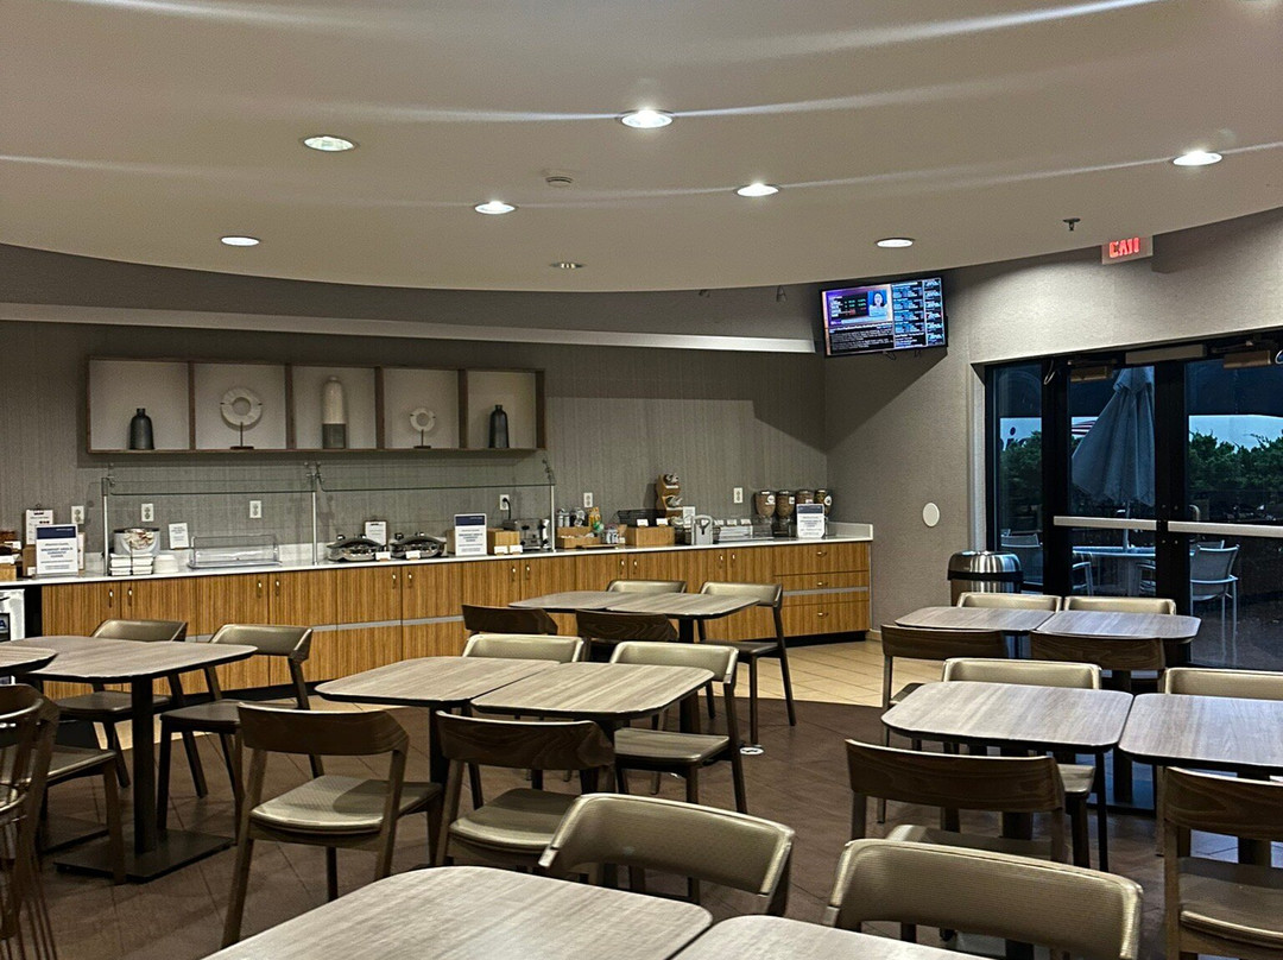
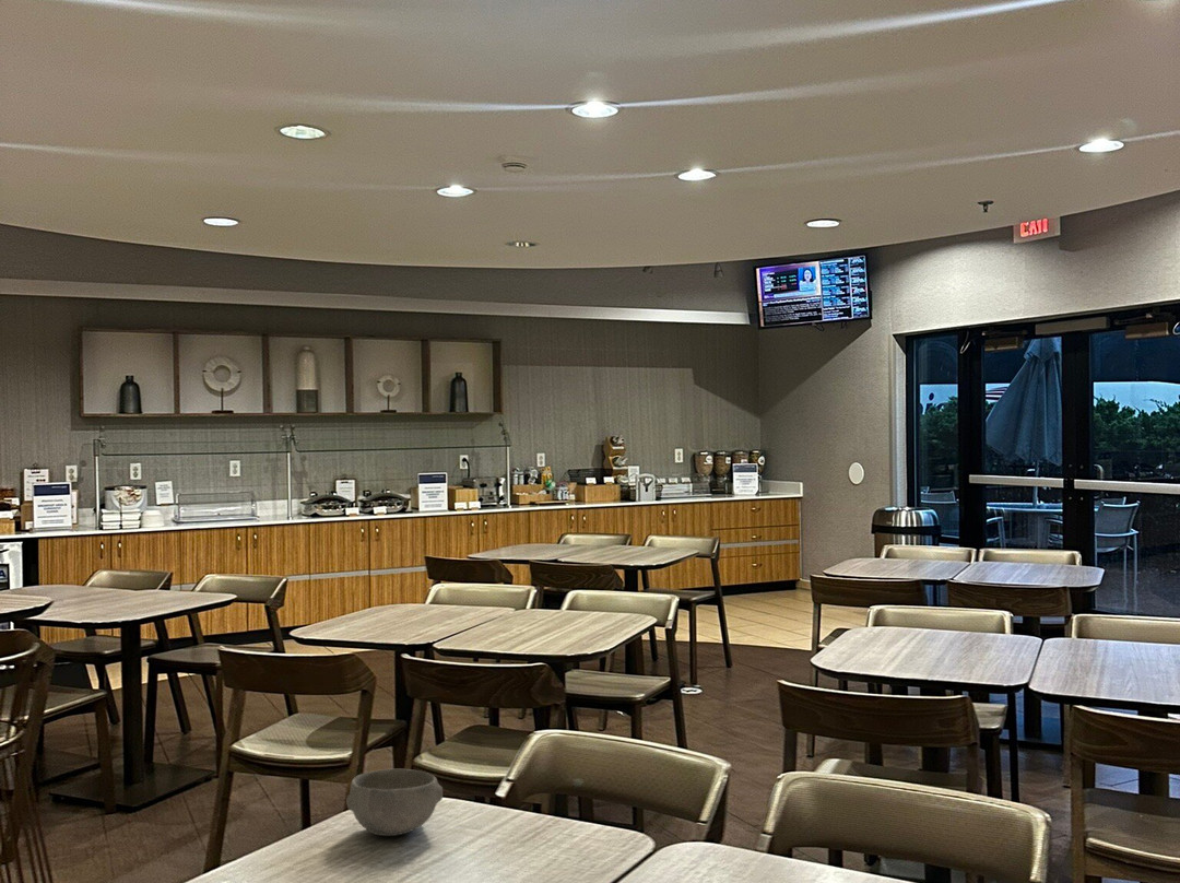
+ bowl [345,768,444,837]
